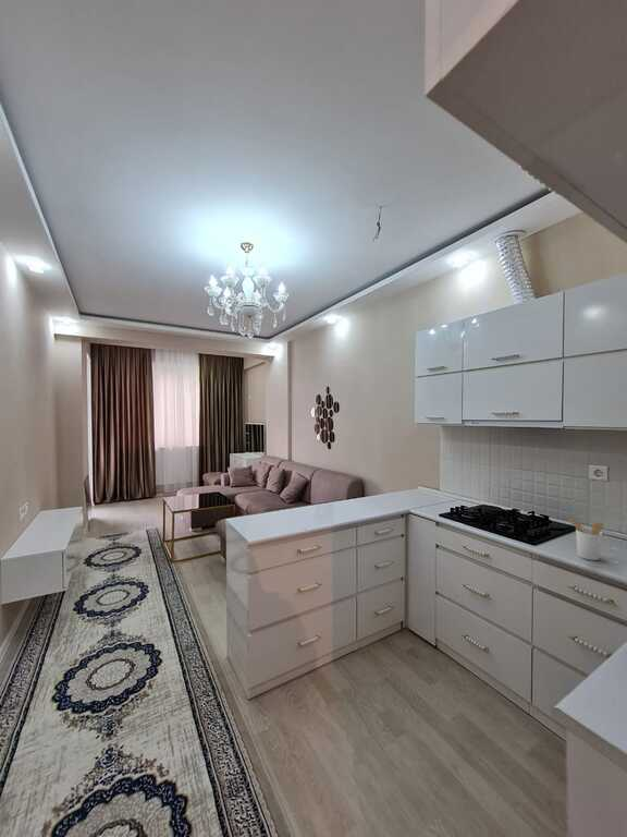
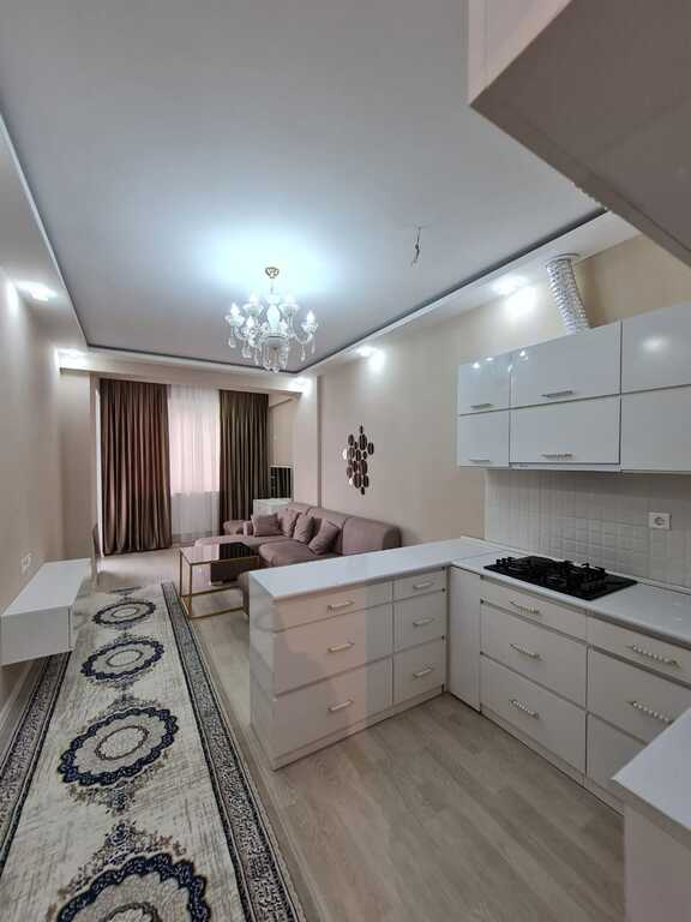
- utensil holder [567,518,604,561]
